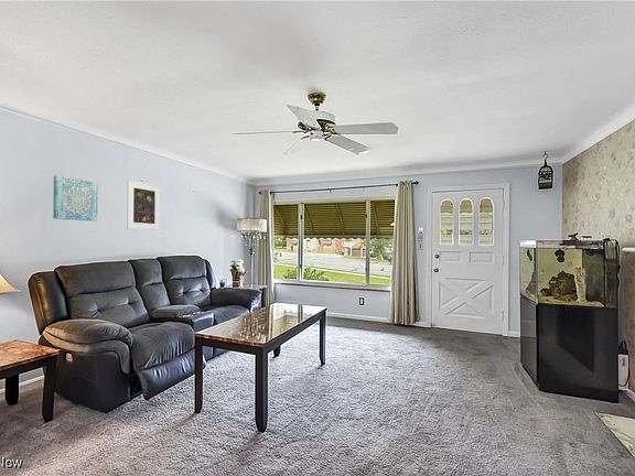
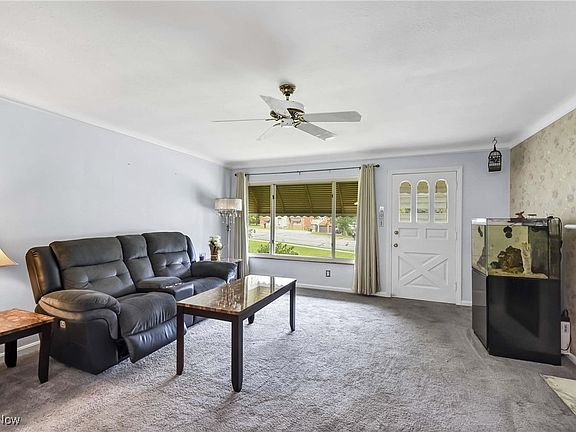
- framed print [126,180,161,231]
- wall art [52,175,99,223]
